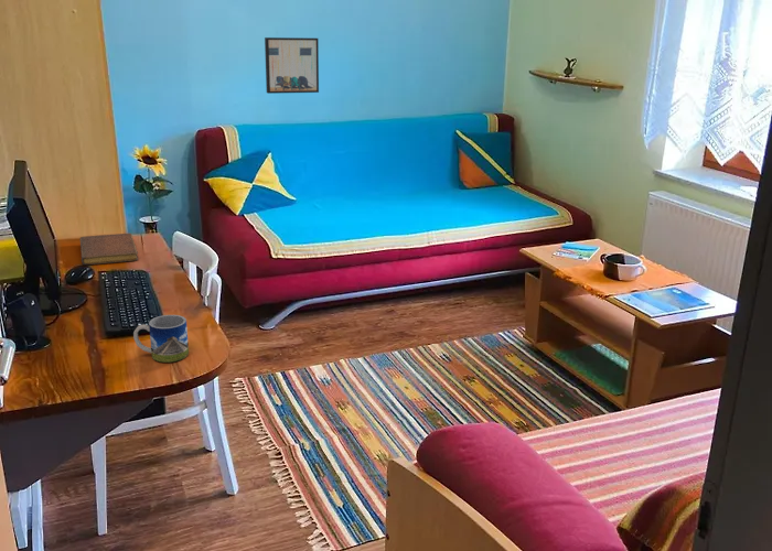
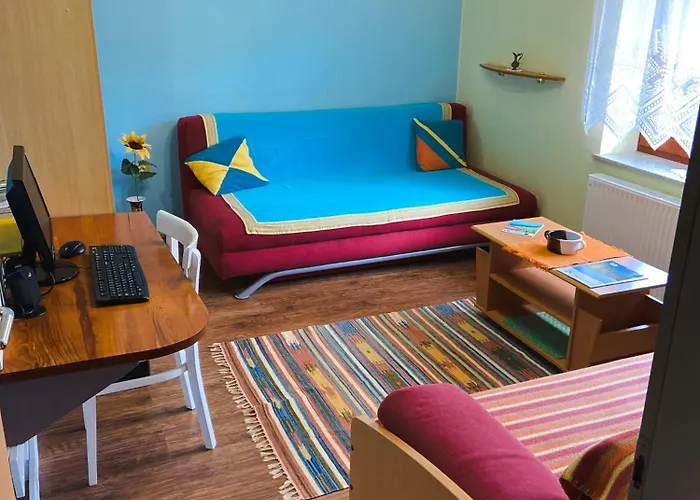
- mug [132,314,190,364]
- wall art [264,36,320,95]
- notebook [79,233,139,266]
